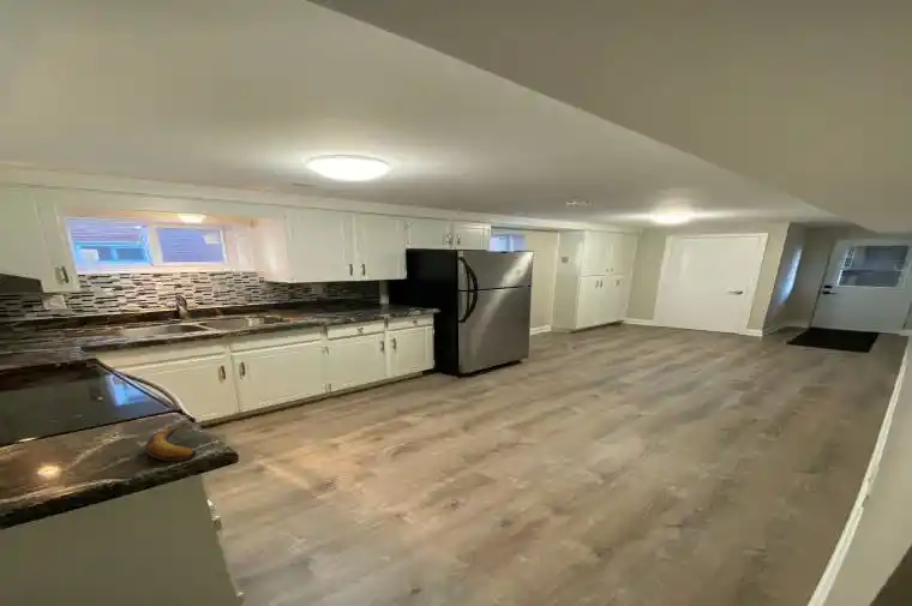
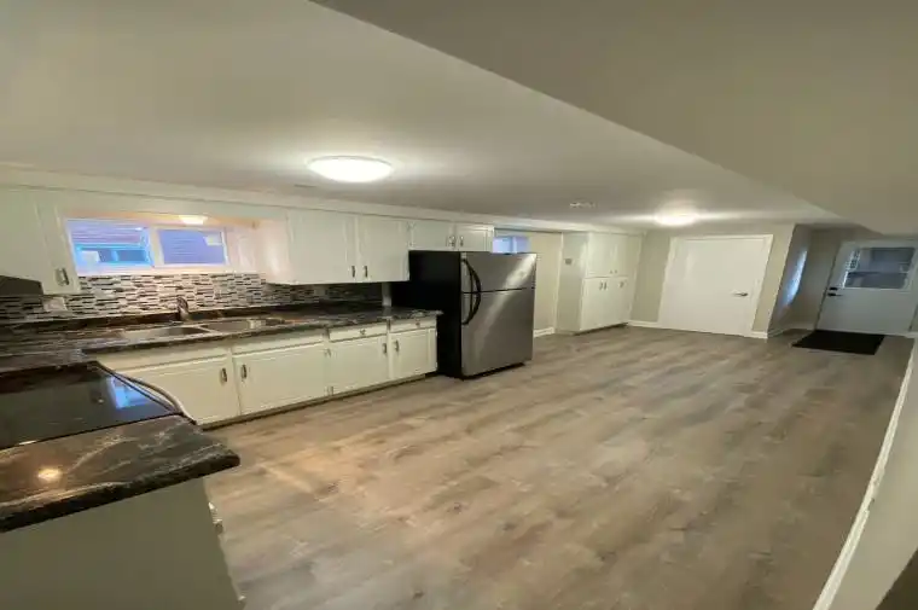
- banana [144,422,198,462]
